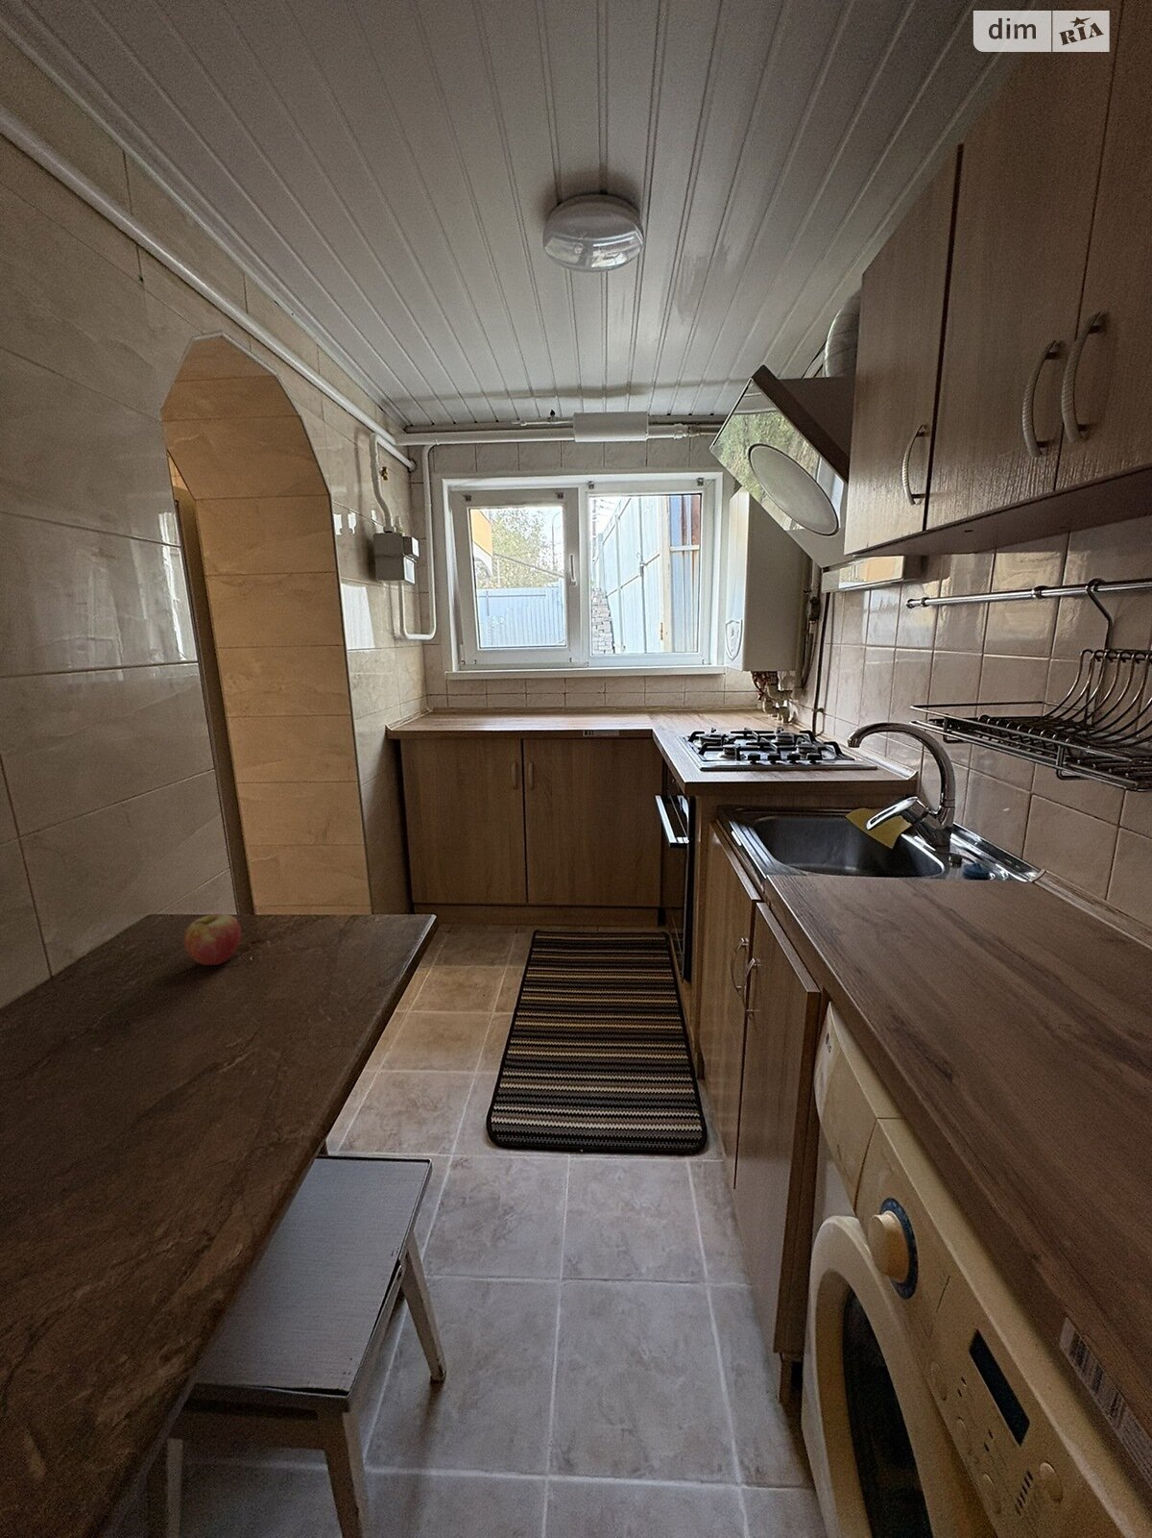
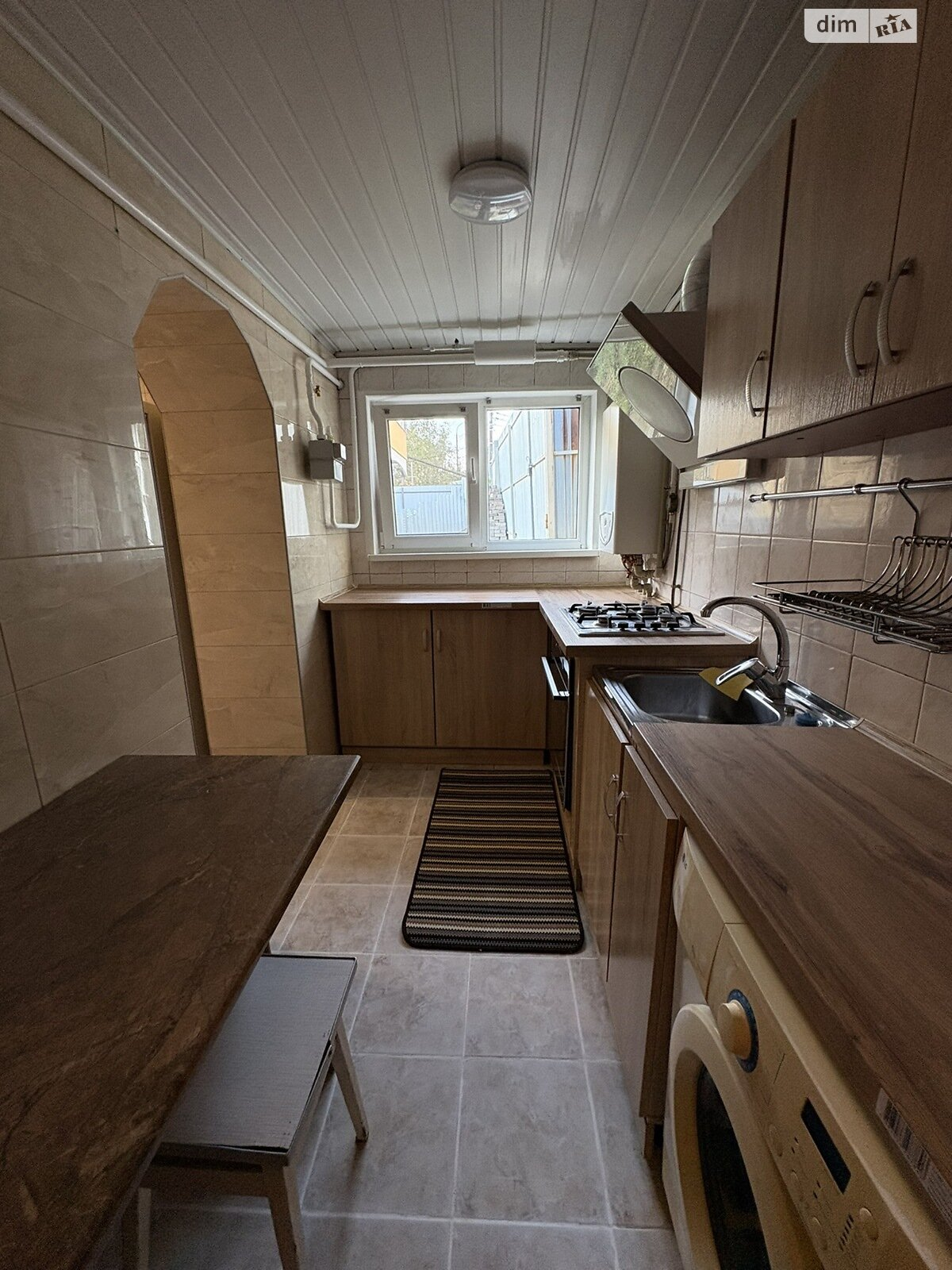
- fruit [183,912,242,966]
